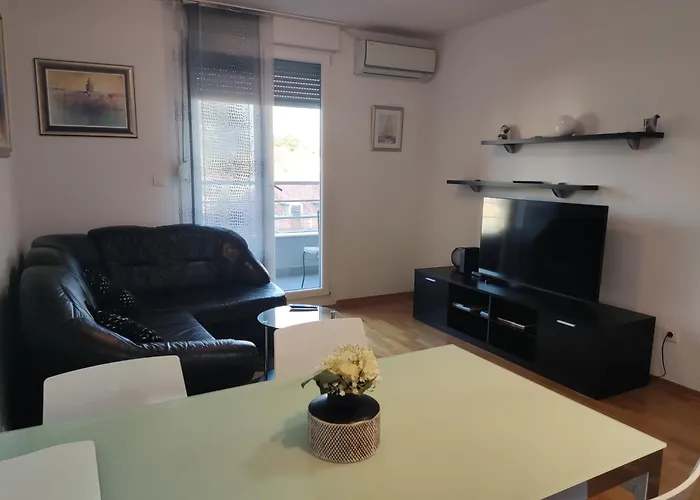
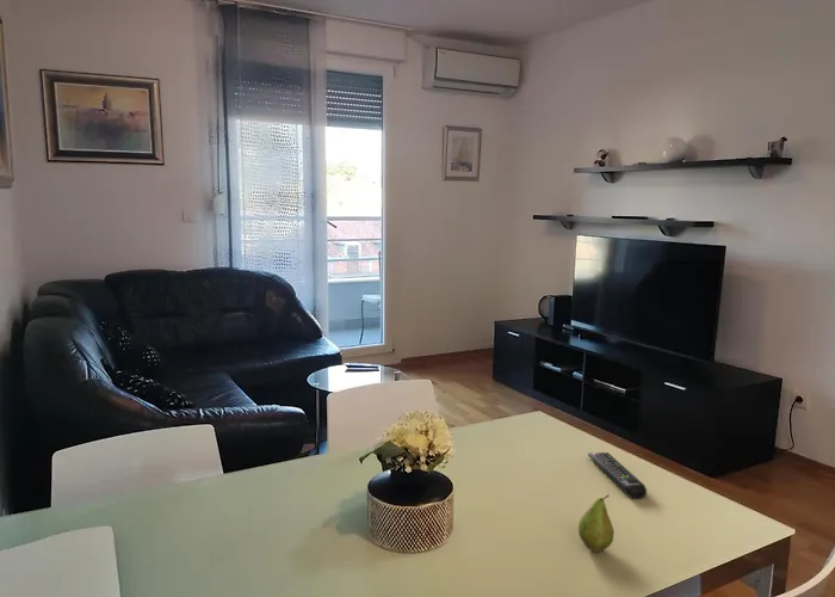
+ fruit [577,494,616,553]
+ remote control [587,451,648,499]
